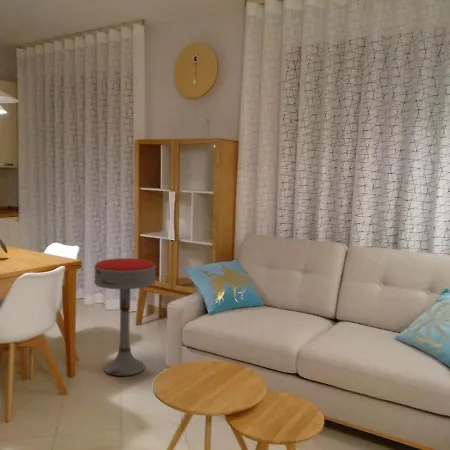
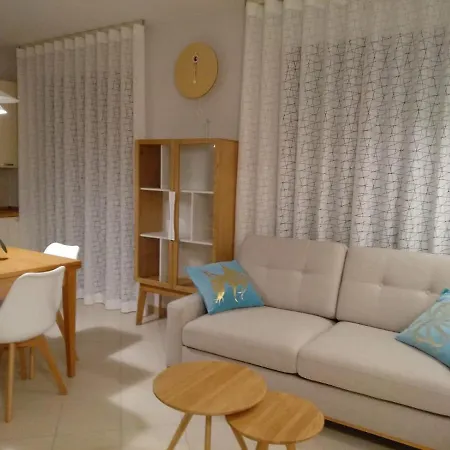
- bar stool [93,257,156,377]
